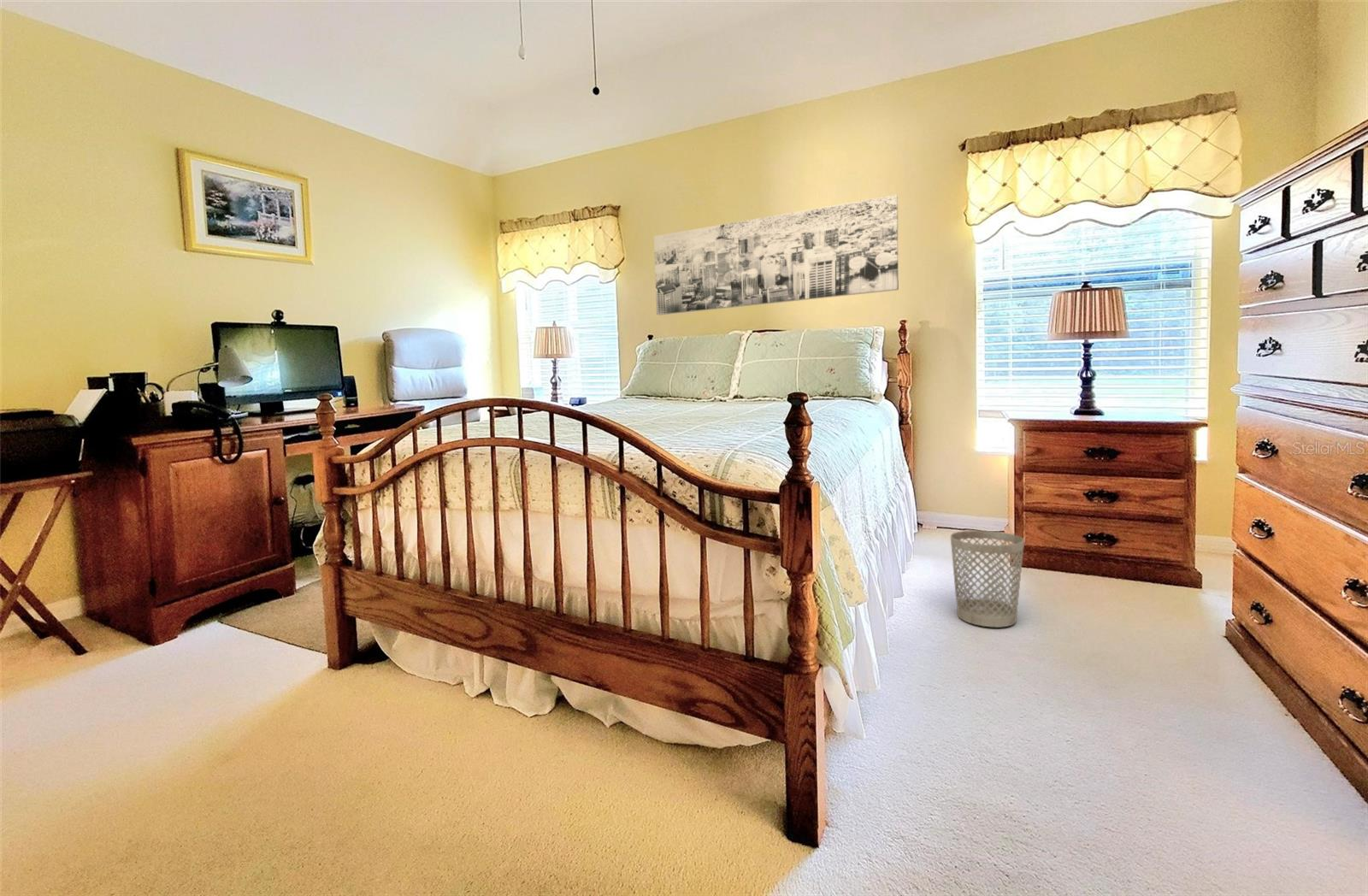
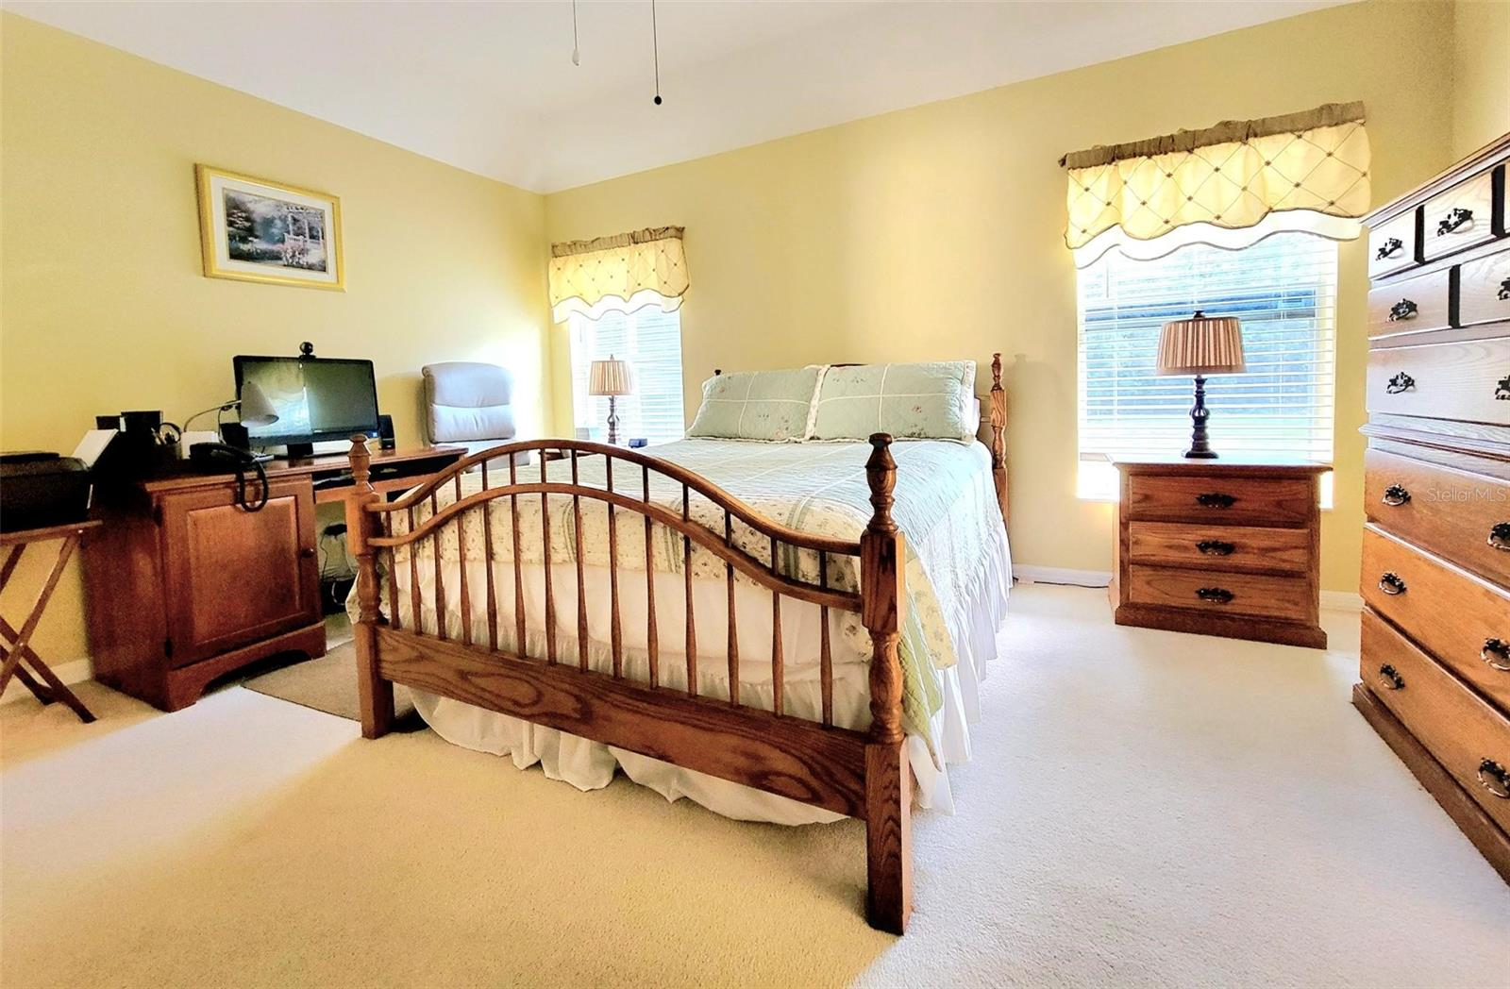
- wall art [653,194,899,316]
- wastebasket [950,530,1025,628]
